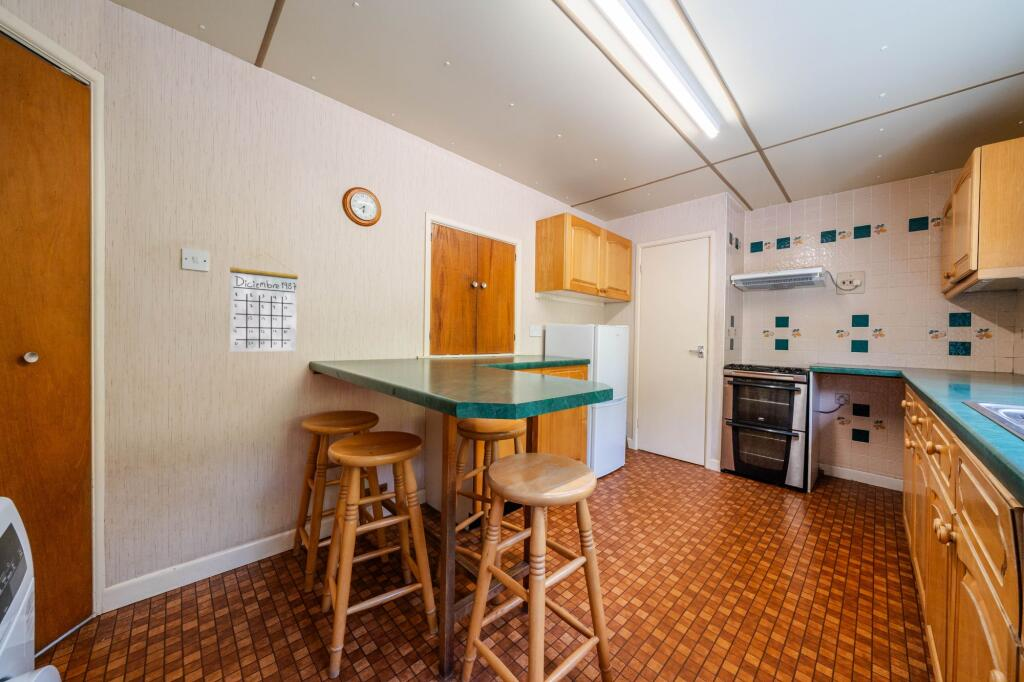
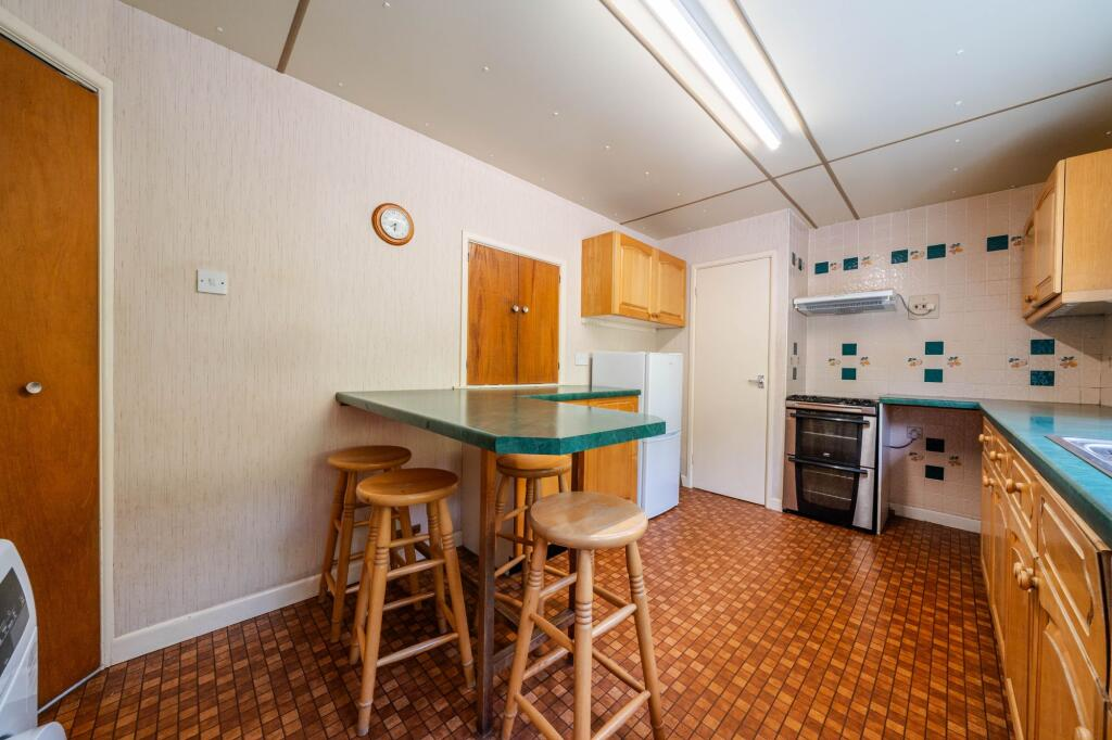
- calendar [229,252,299,353]
